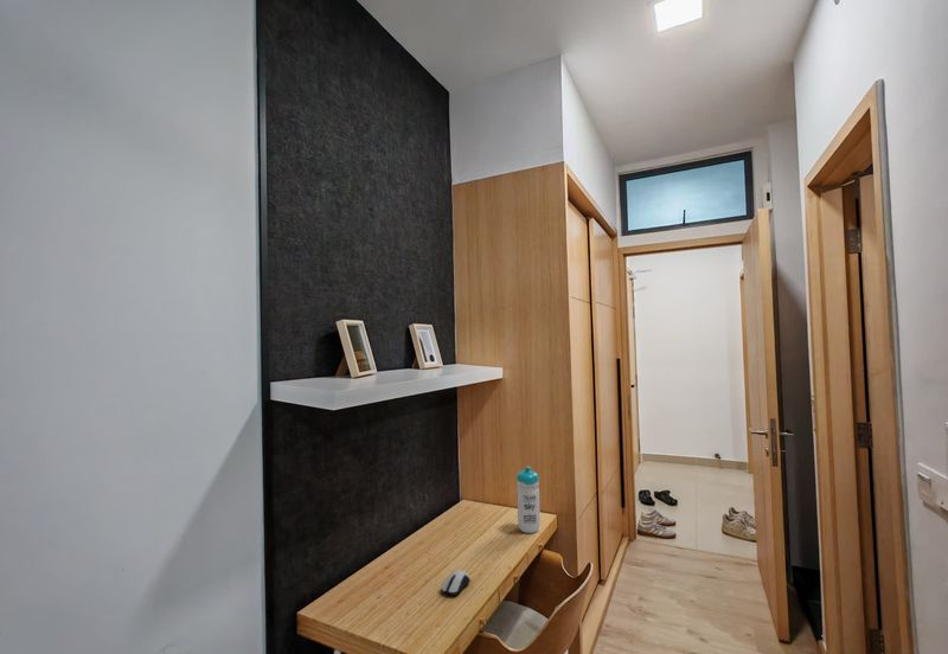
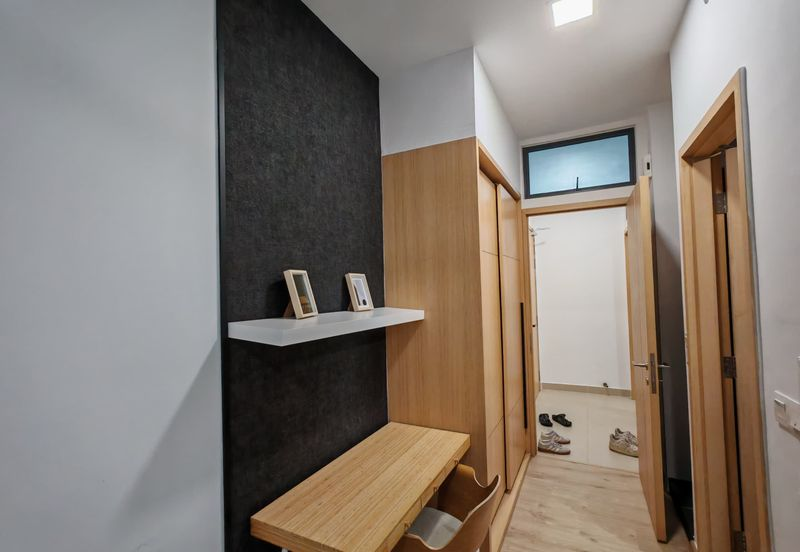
- computer mouse [440,569,472,597]
- water bottle [515,464,542,534]
